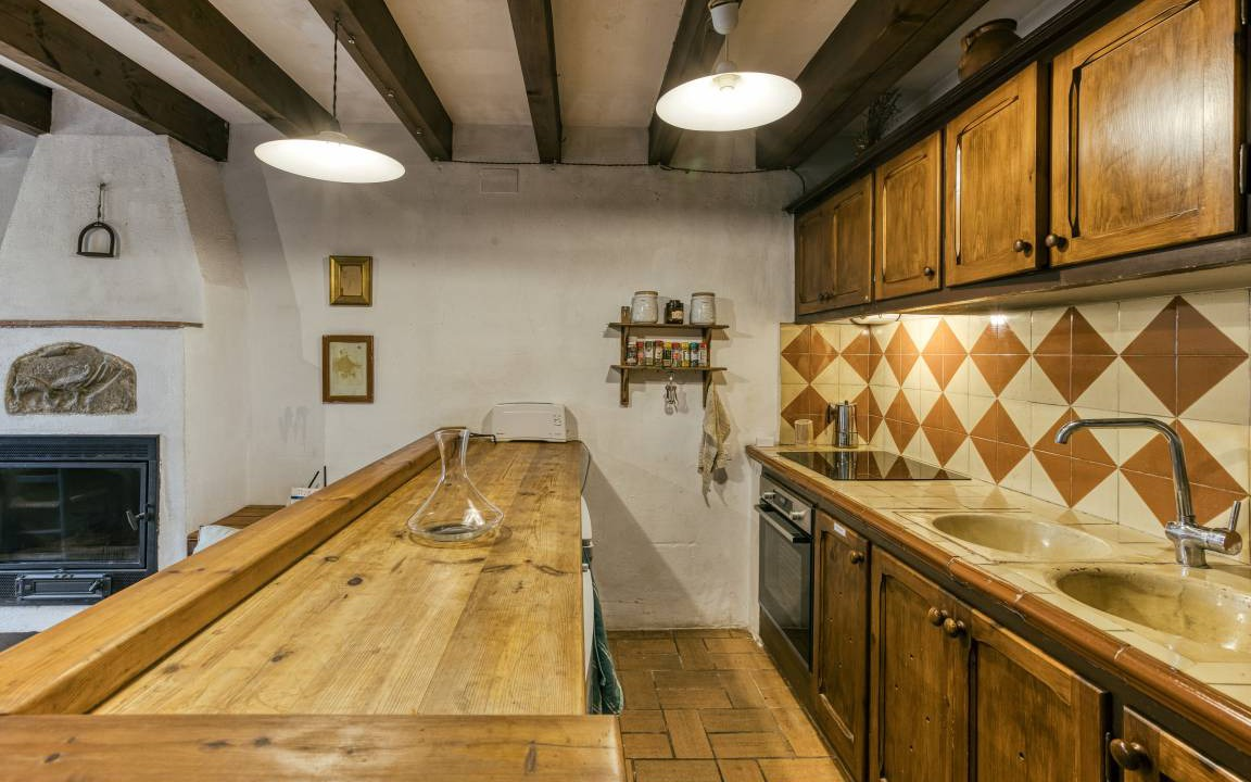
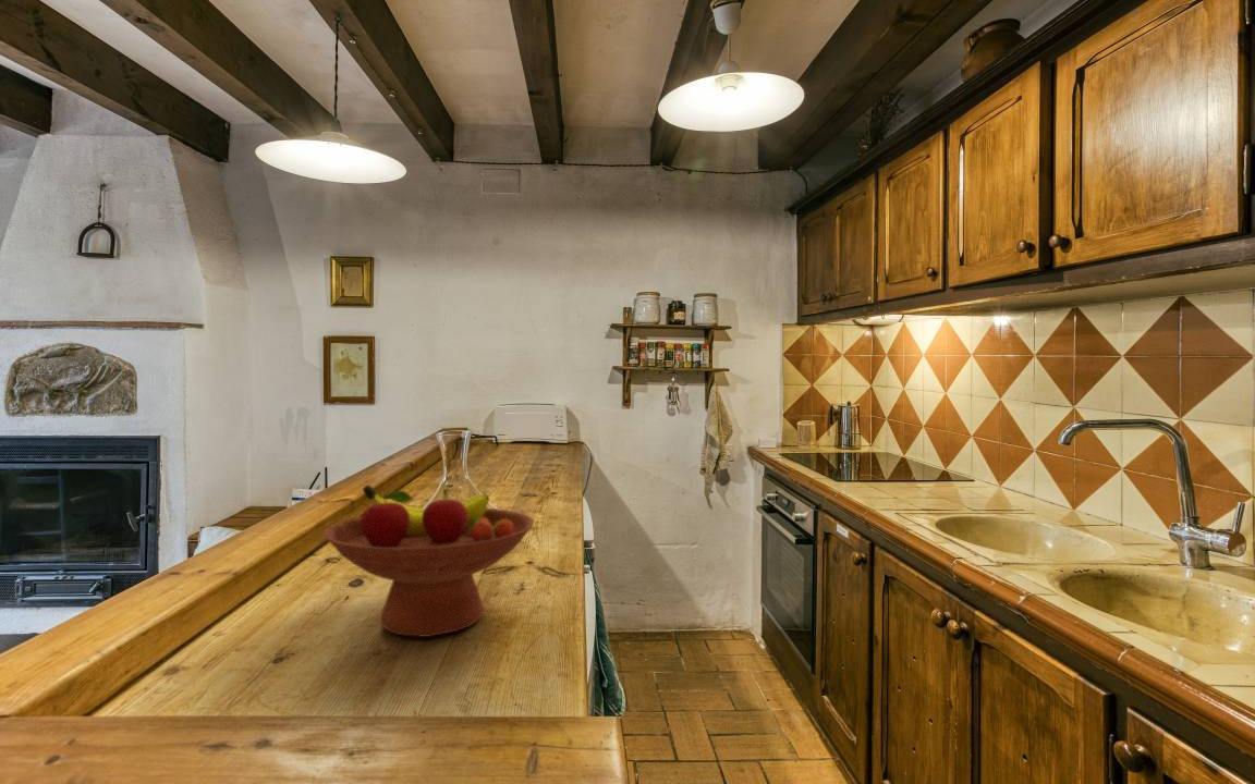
+ fruit bowl [322,485,535,638]
